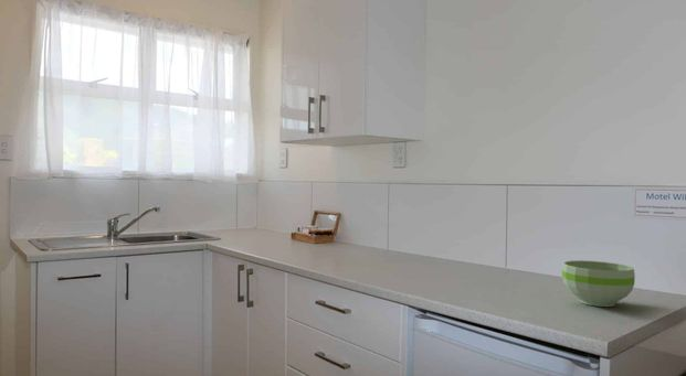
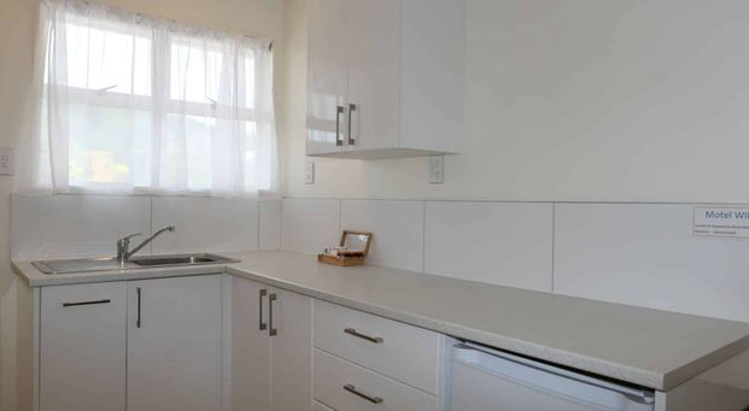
- bowl [561,259,636,308]
